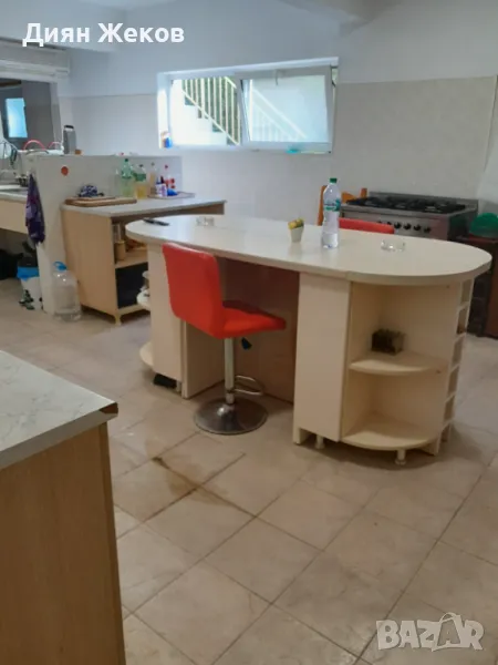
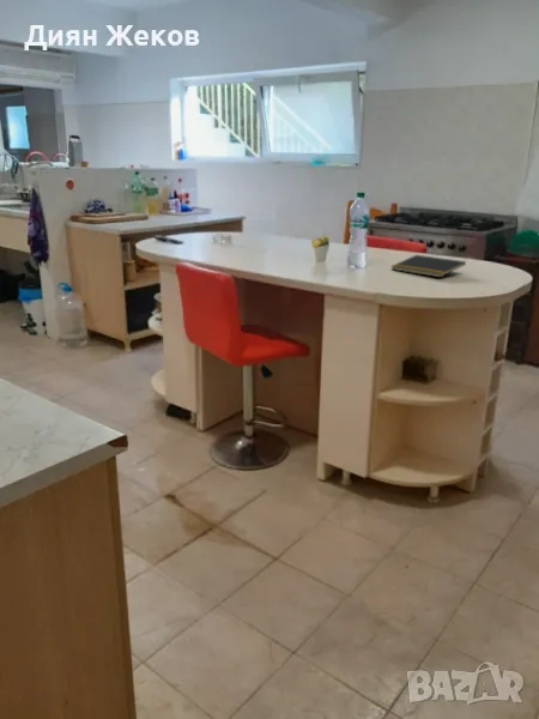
+ notepad [390,254,467,278]
